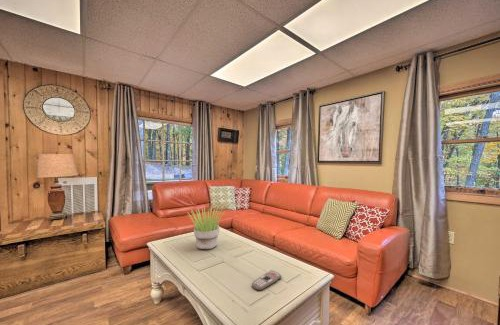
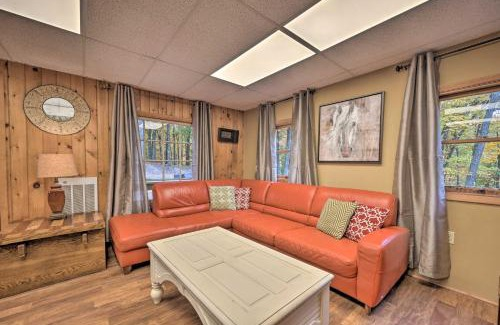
- potted plant [188,206,225,251]
- remote control [251,269,283,291]
